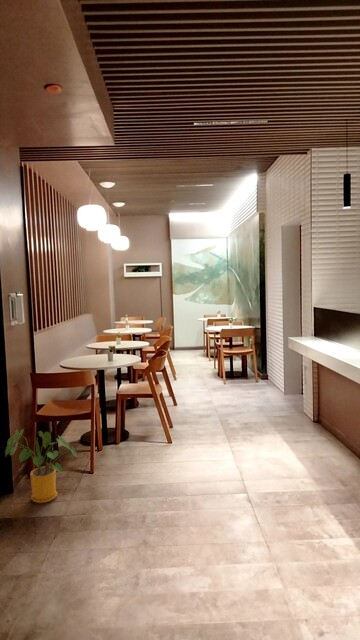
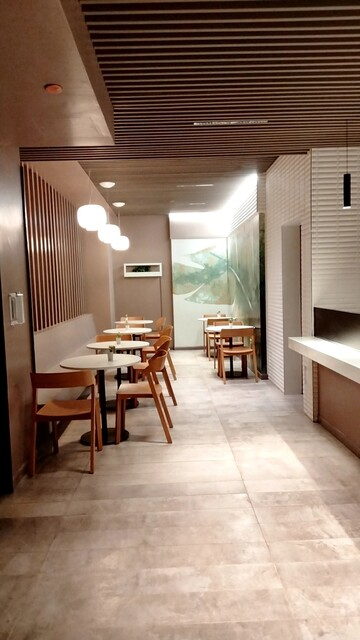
- house plant [4,428,78,504]
